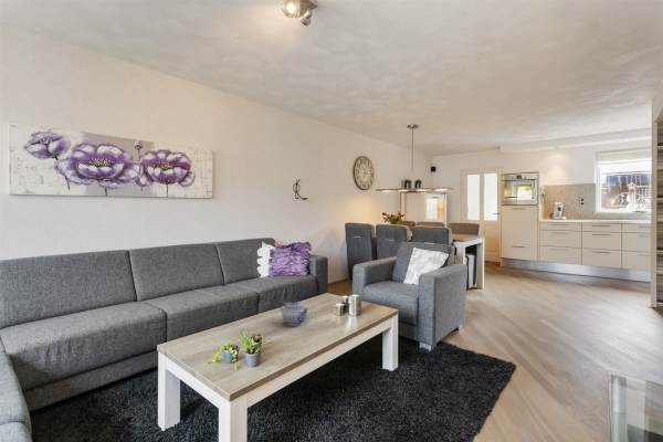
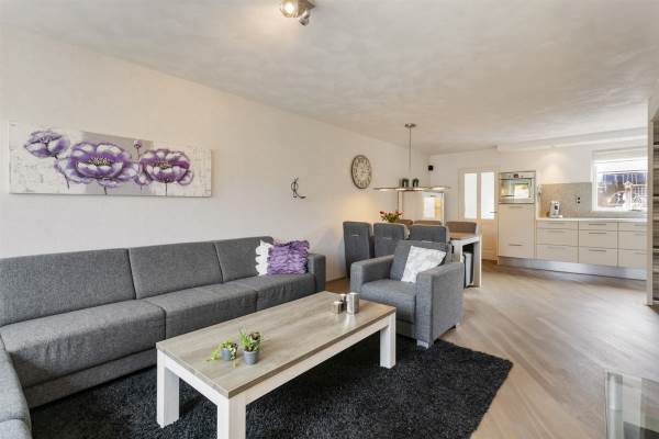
- teapot [280,298,311,327]
